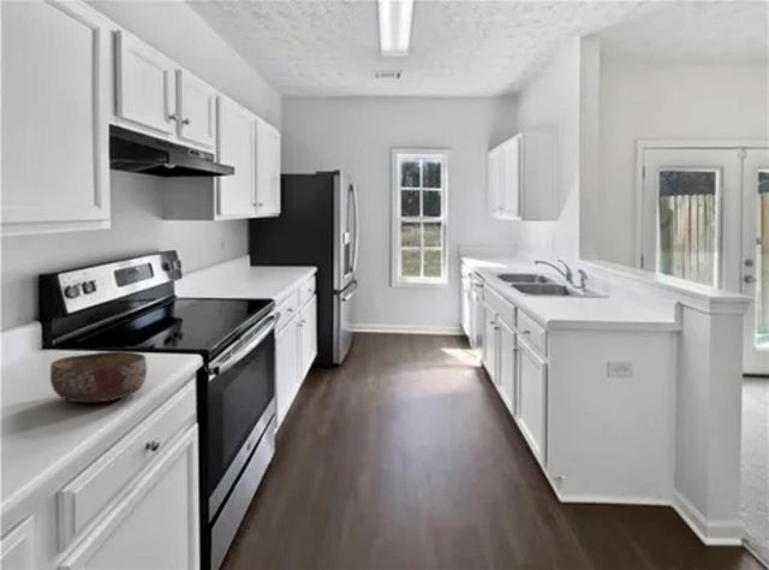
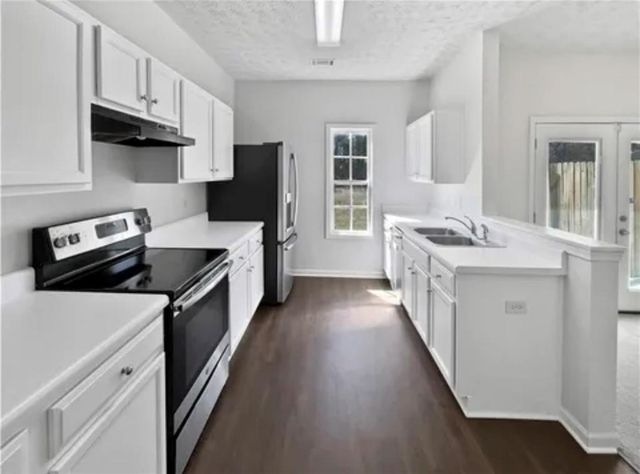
- bowl [49,350,148,403]
